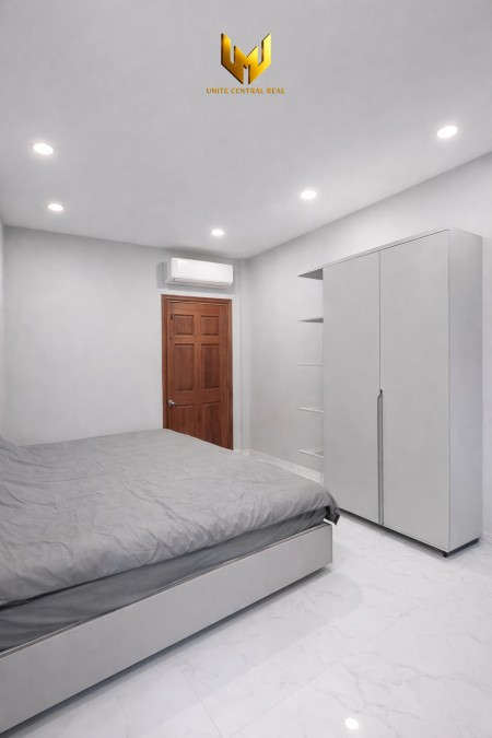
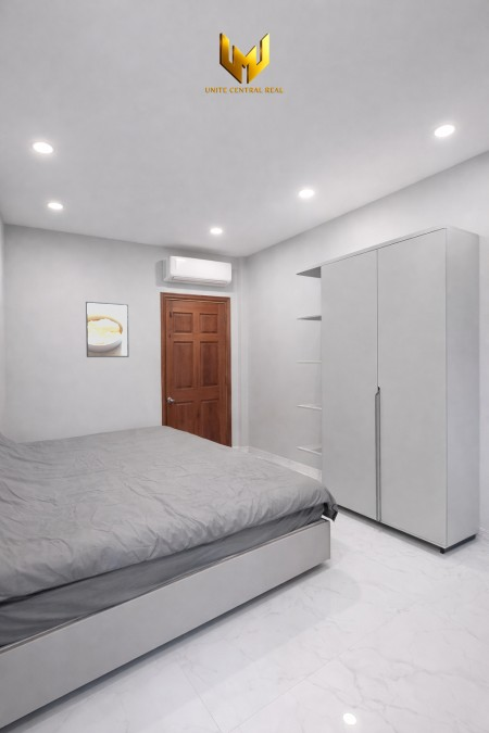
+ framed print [85,301,130,358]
